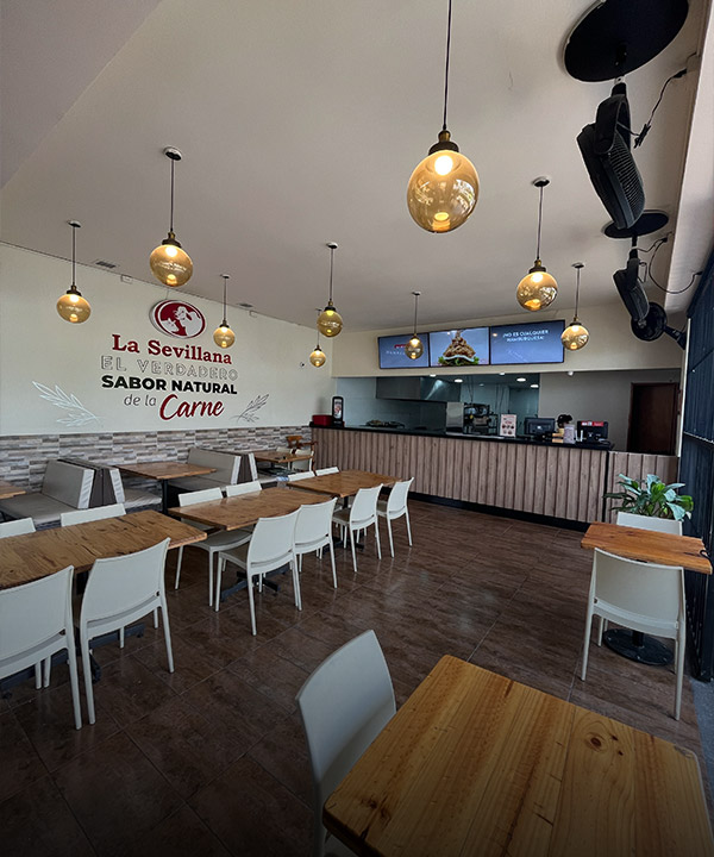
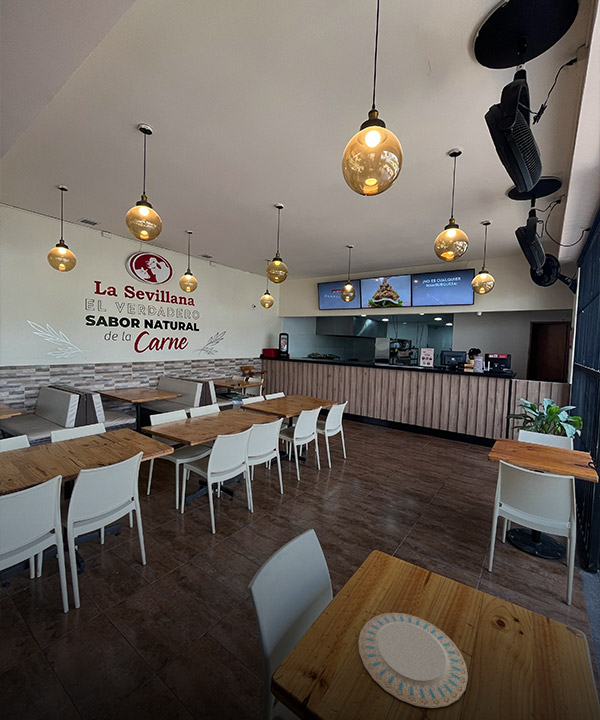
+ chinaware [357,612,469,709]
